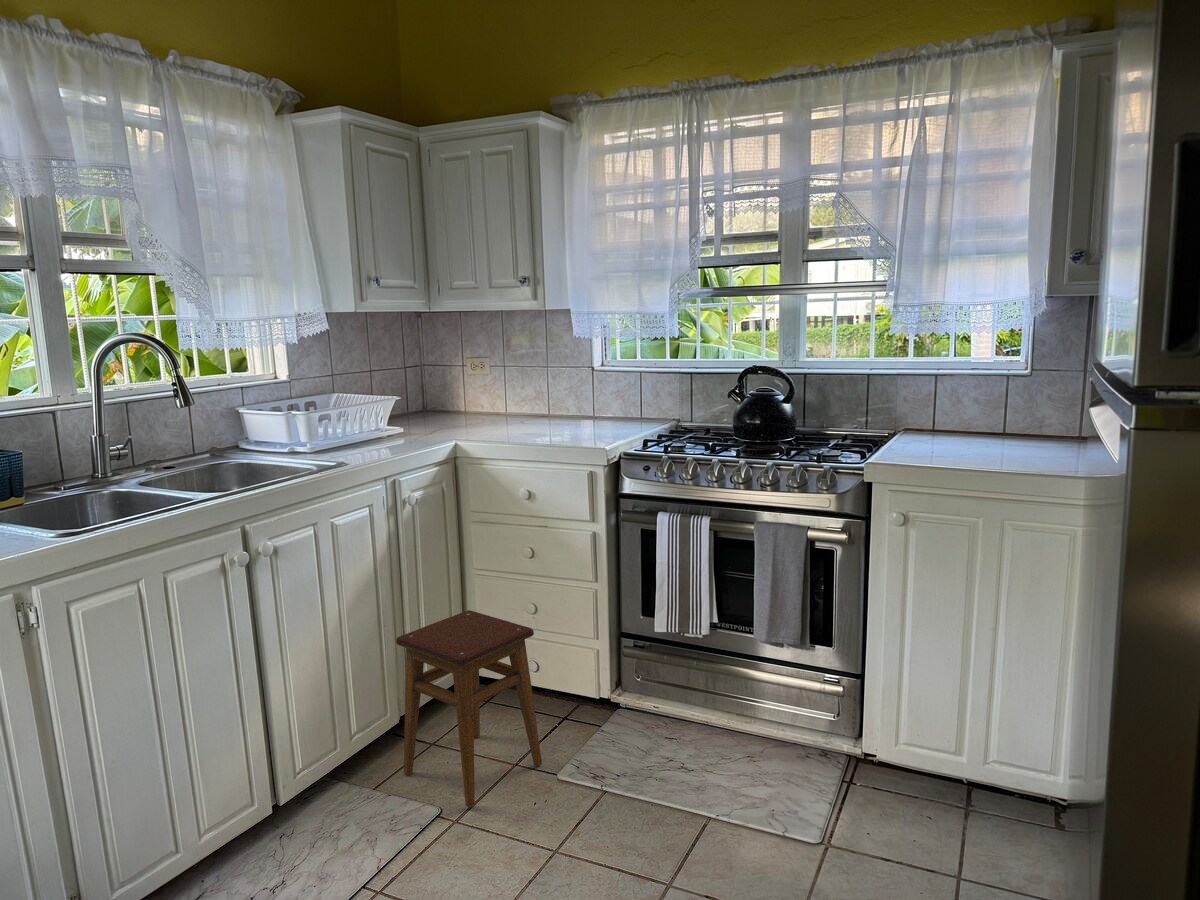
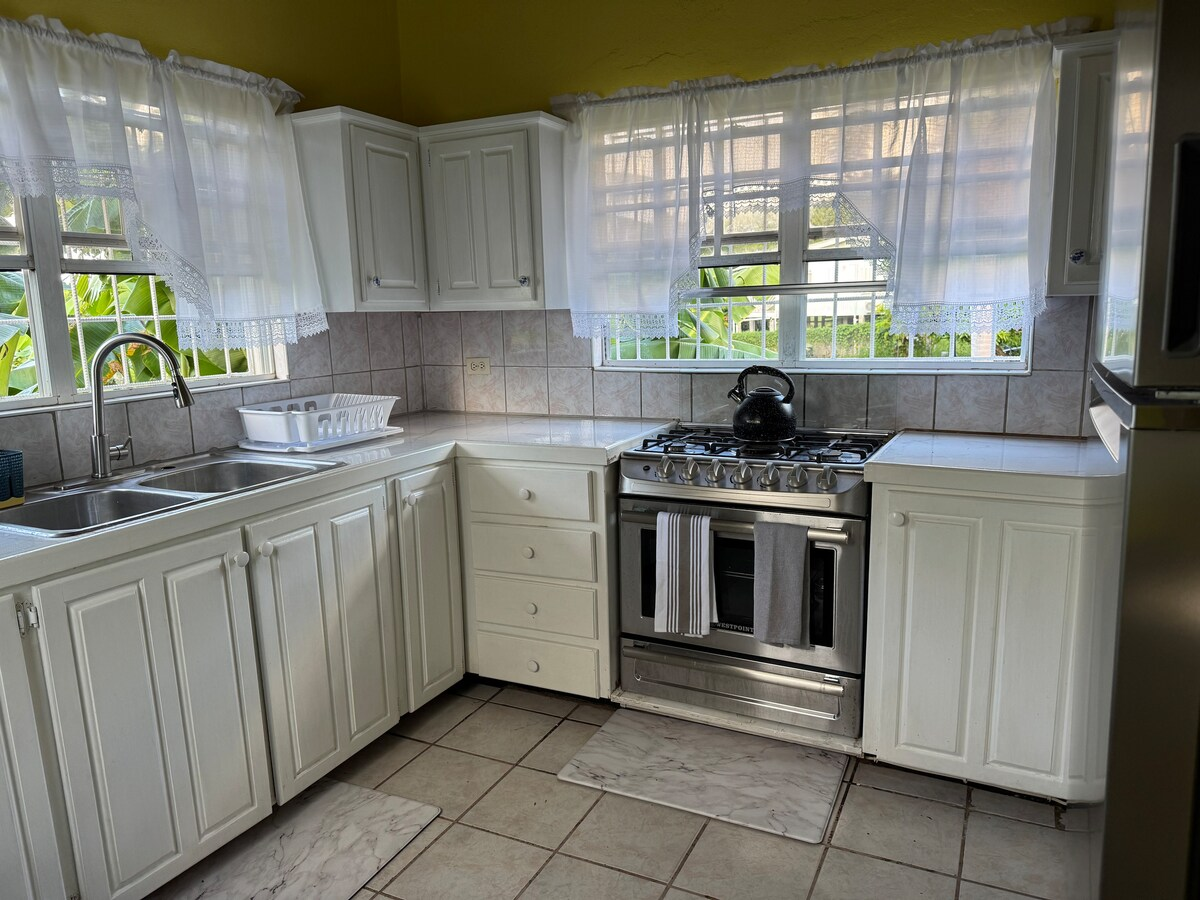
- stool [395,609,543,808]
